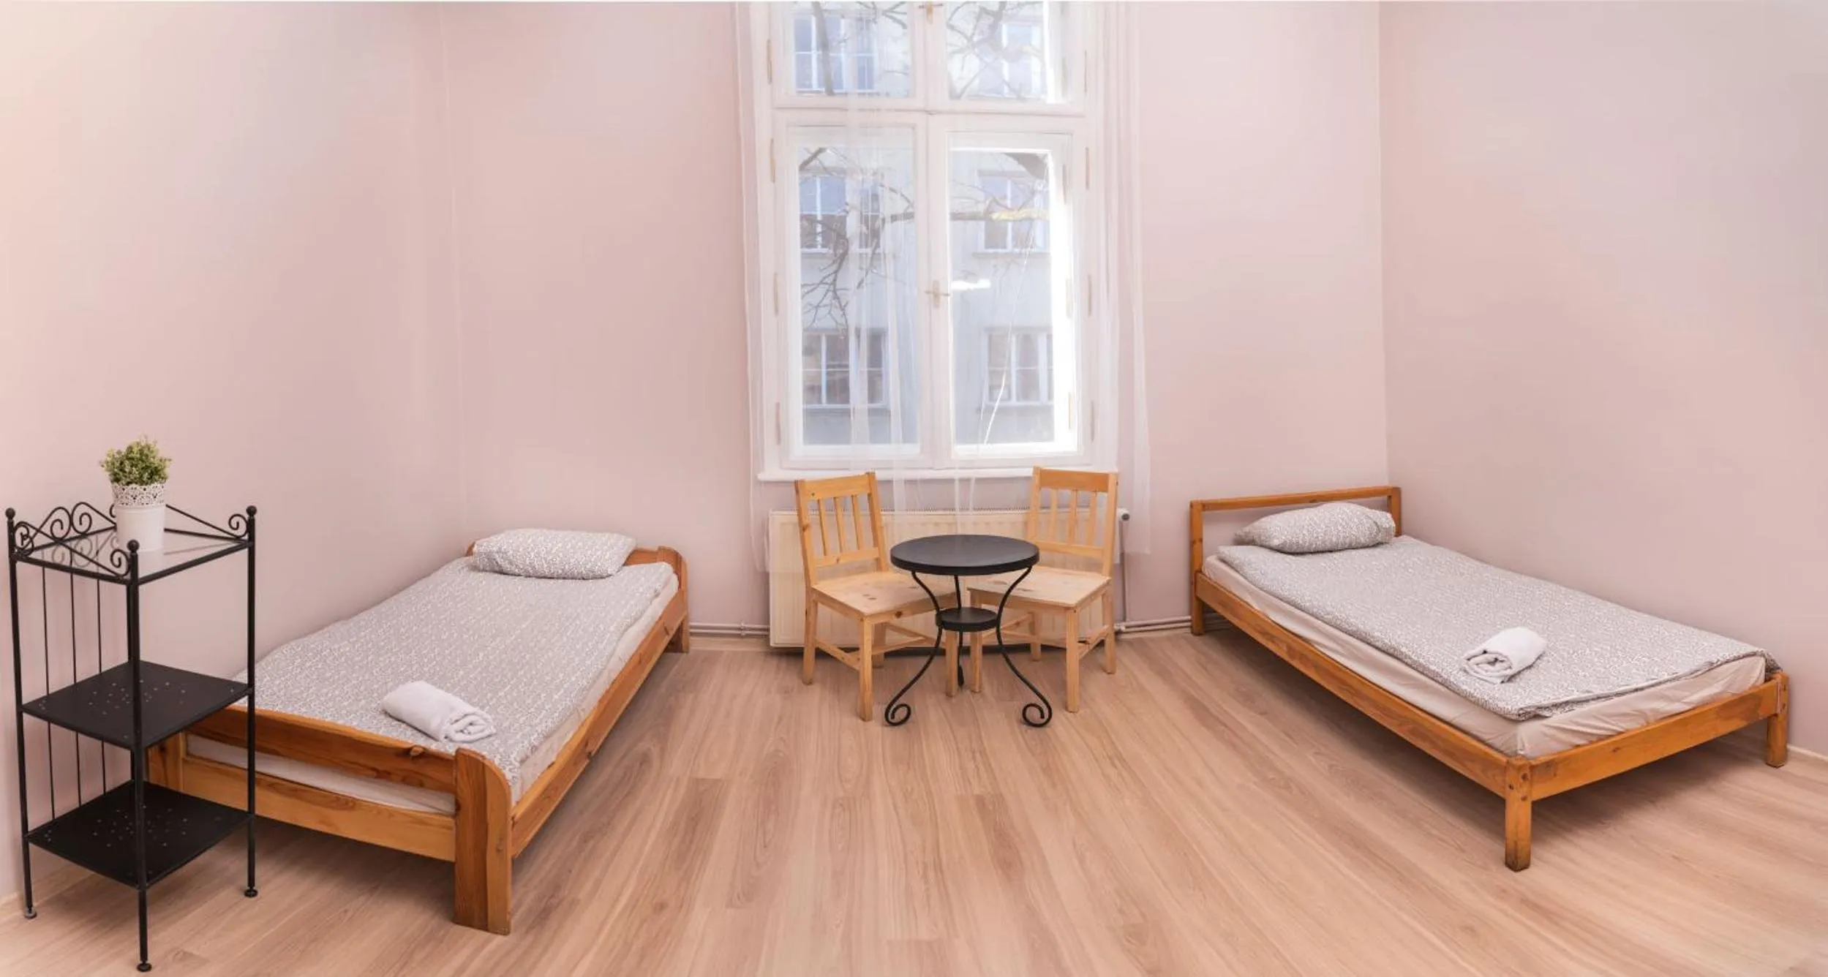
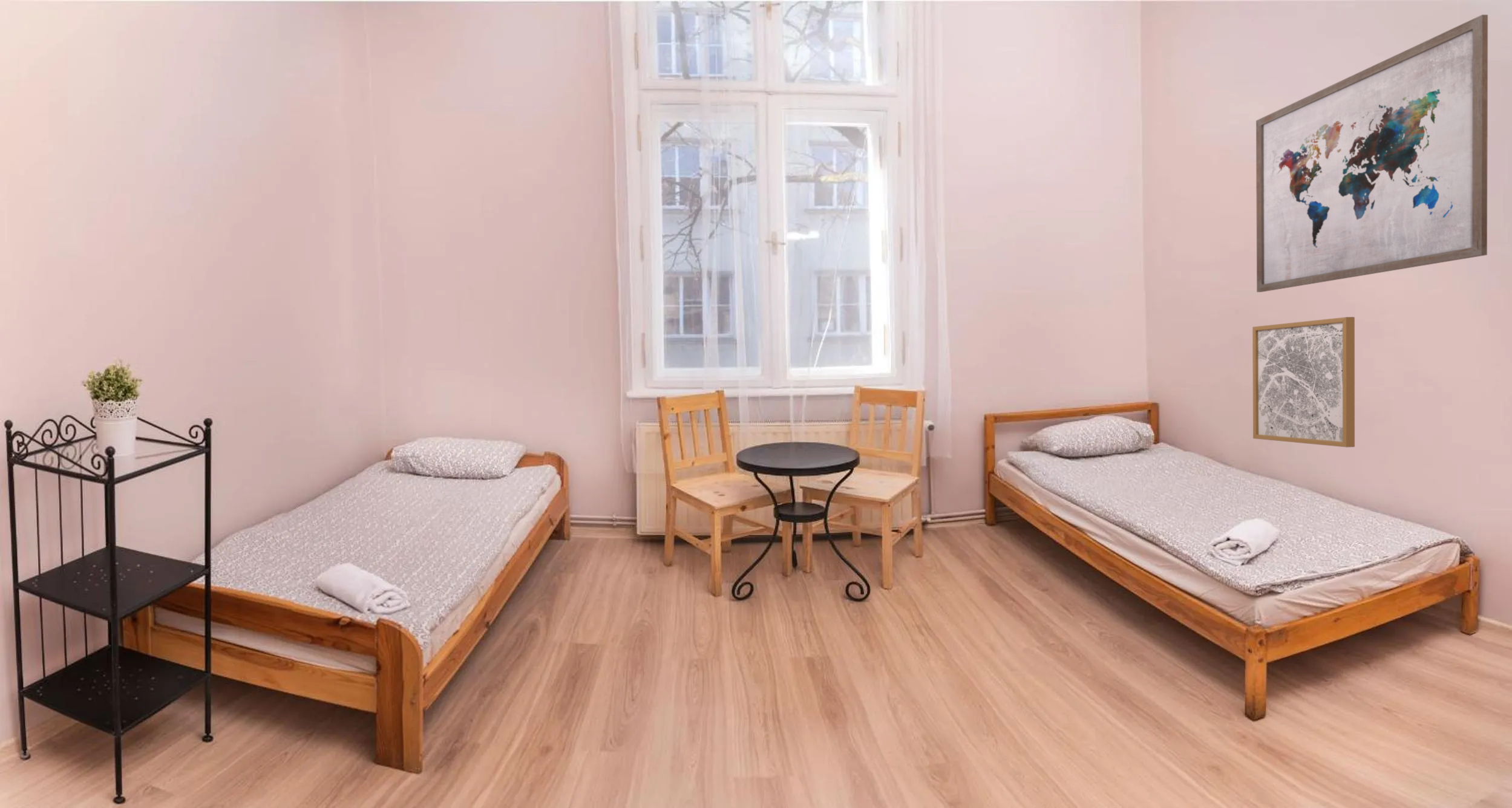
+ wall art [1252,316,1355,448]
+ wall art [1255,14,1488,293]
